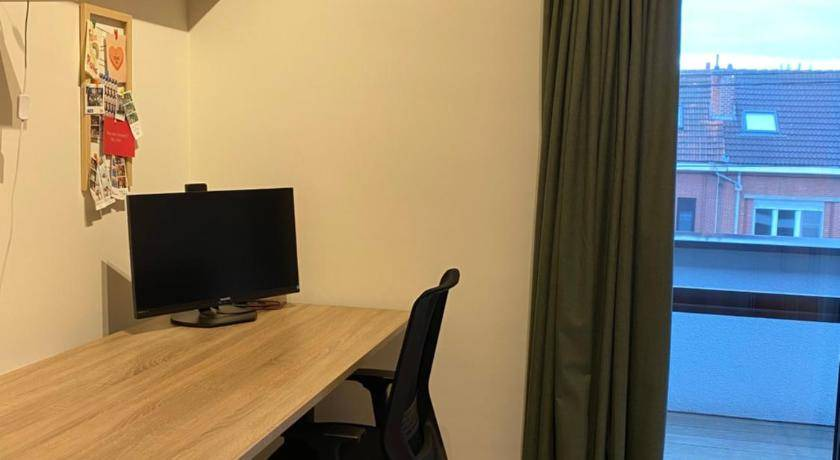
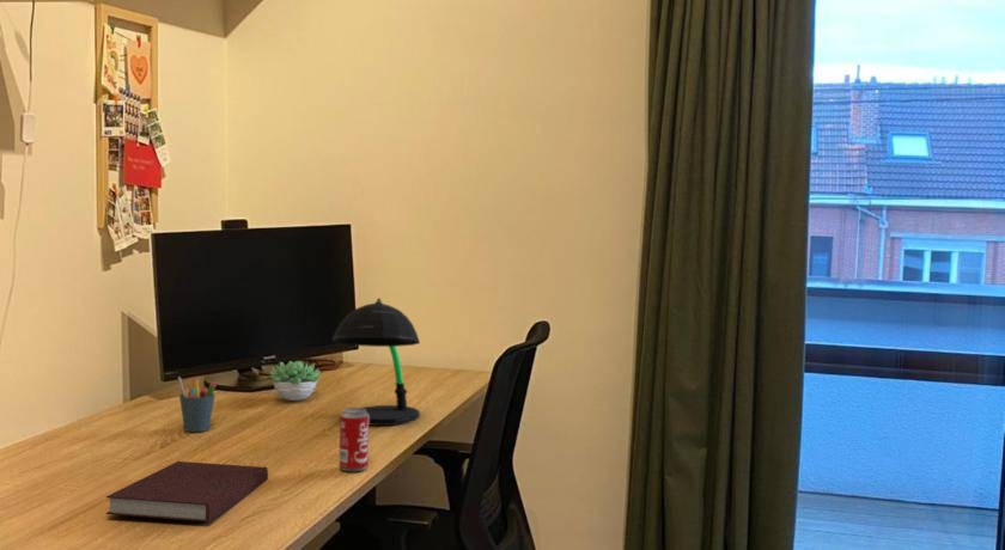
+ desk lamp [330,298,421,427]
+ pen holder [177,375,218,433]
+ notebook [105,460,269,524]
+ succulent plant [268,360,322,402]
+ beverage can [339,407,370,472]
